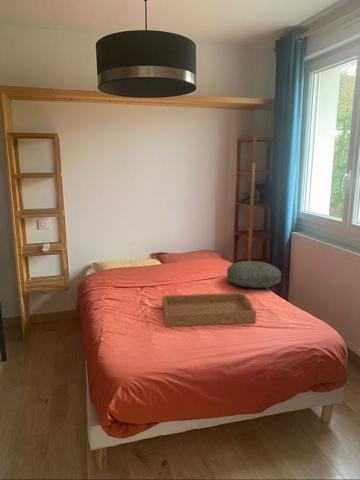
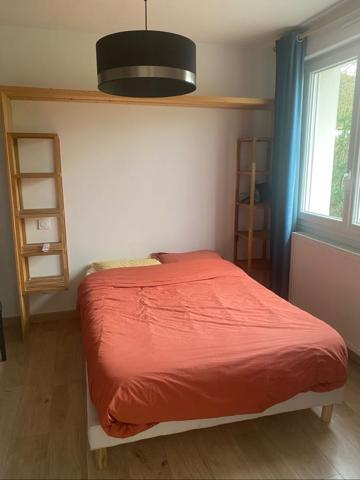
- serving tray [161,292,257,328]
- pillow [225,260,282,289]
